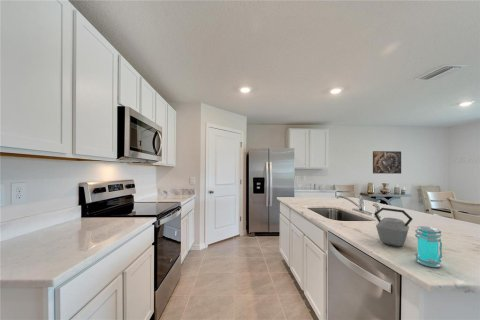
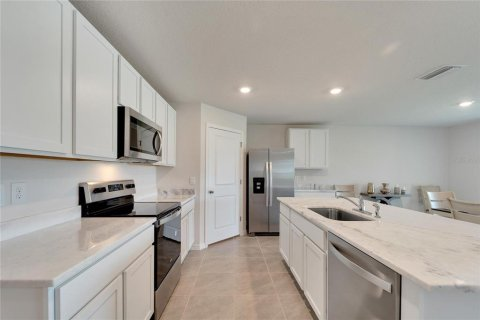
- jar [414,225,443,268]
- kettle [373,207,413,248]
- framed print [372,150,402,175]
